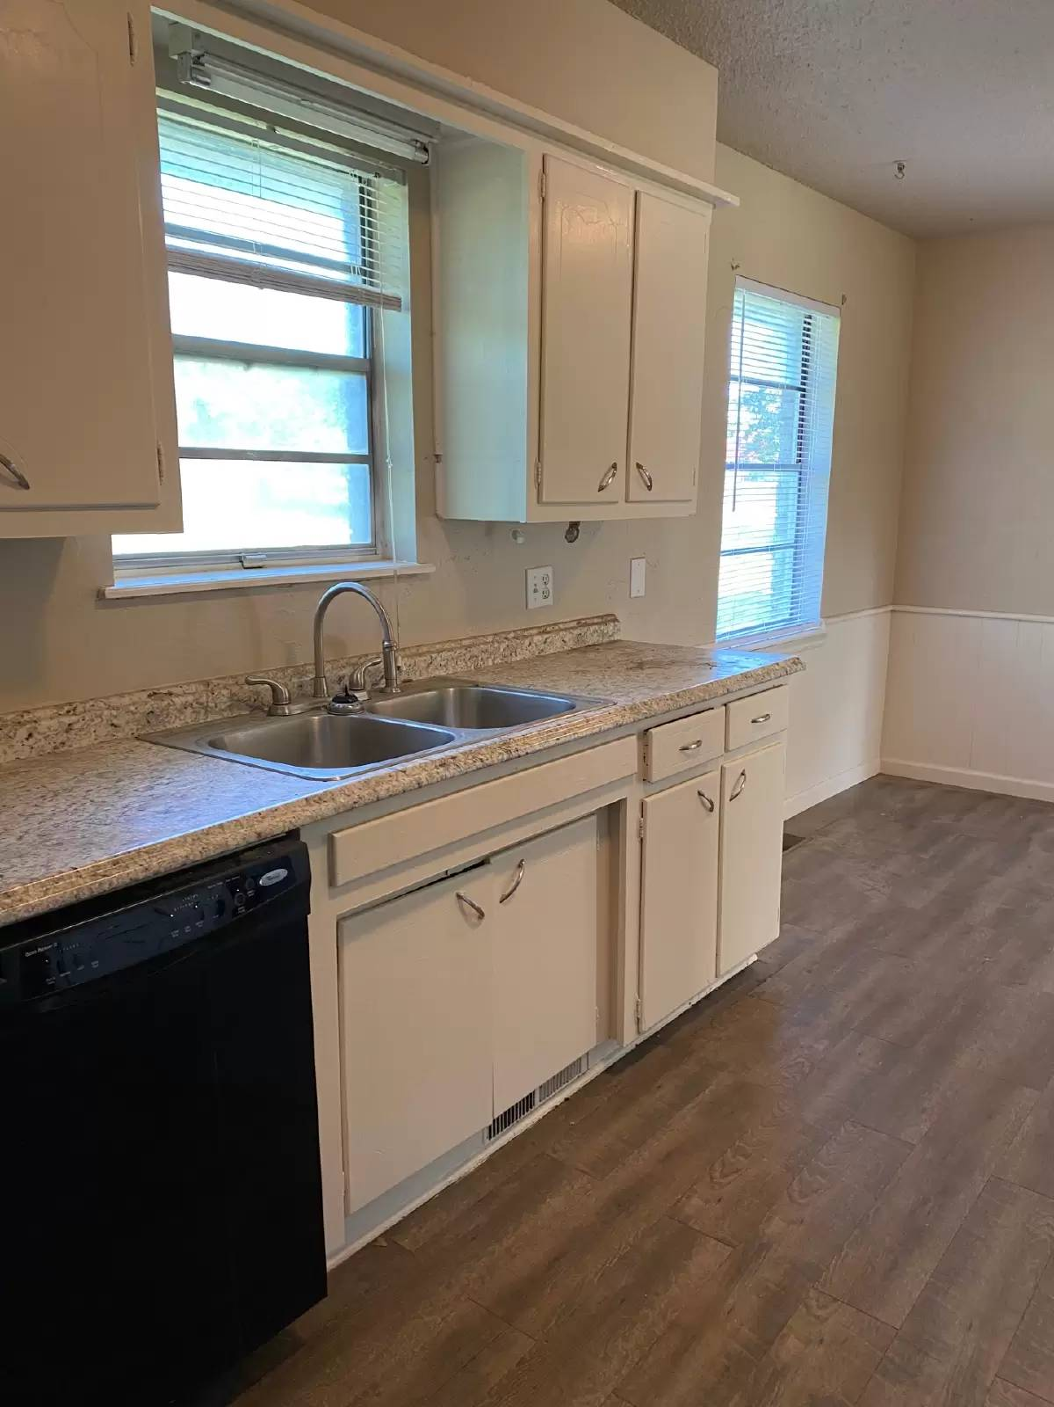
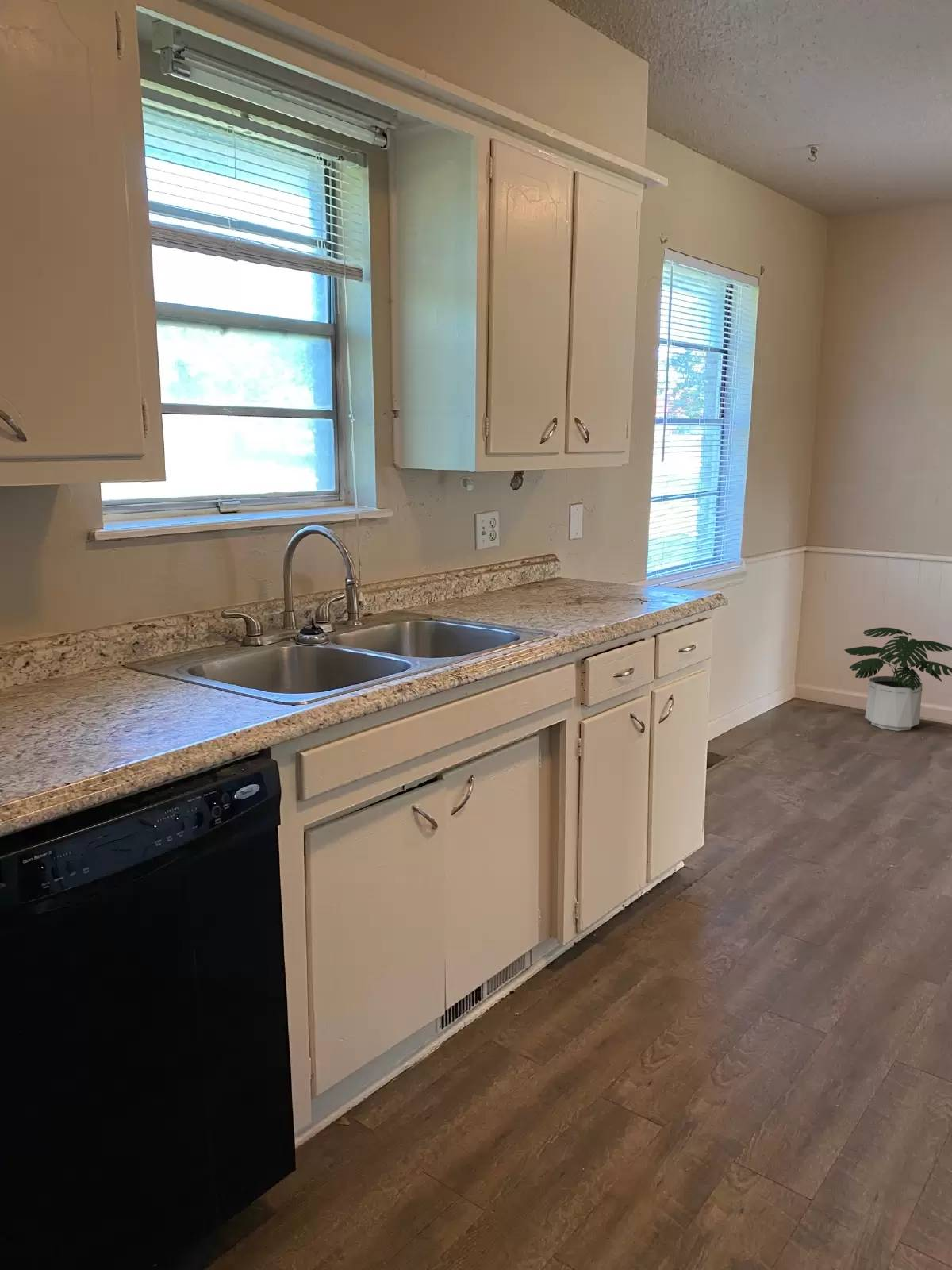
+ potted plant [843,627,952,732]
